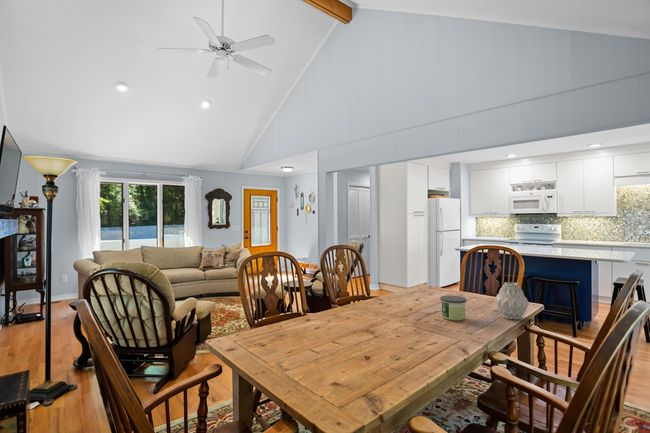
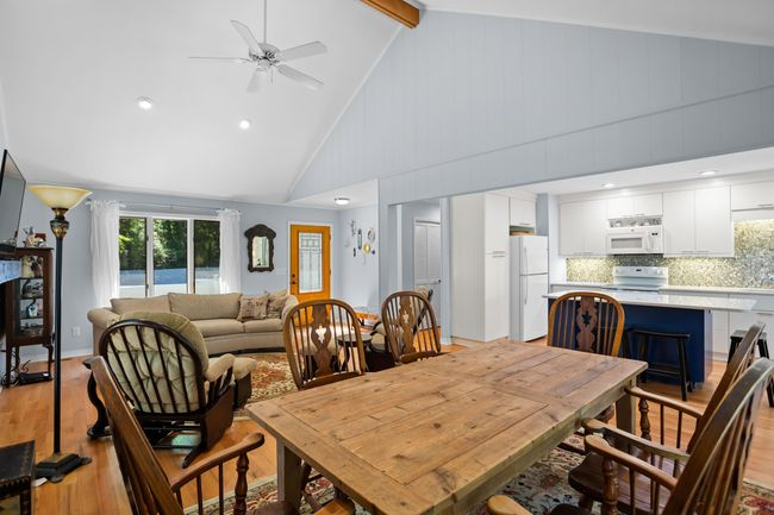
- candle [439,294,467,322]
- vase [493,281,530,321]
